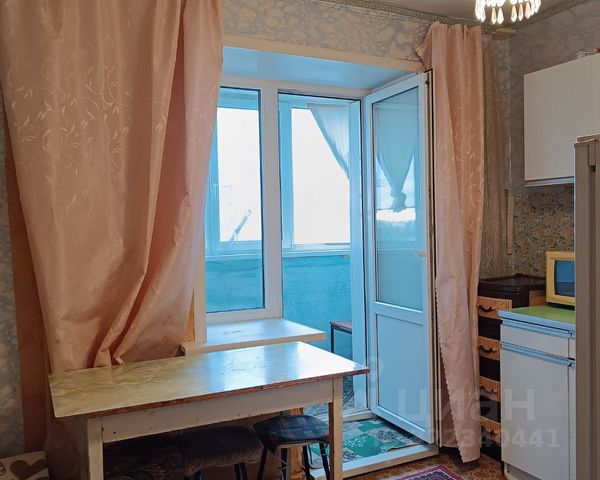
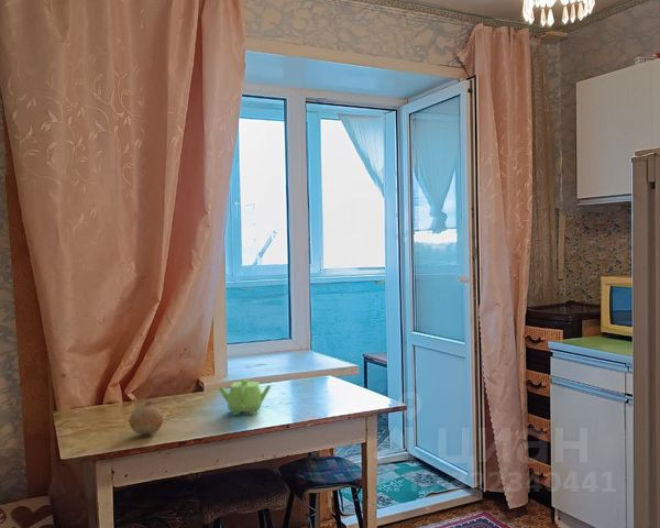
+ teapot [218,378,272,416]
+ fruit [128,400,164,436]
